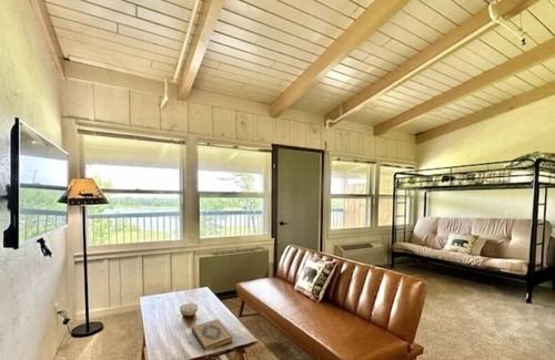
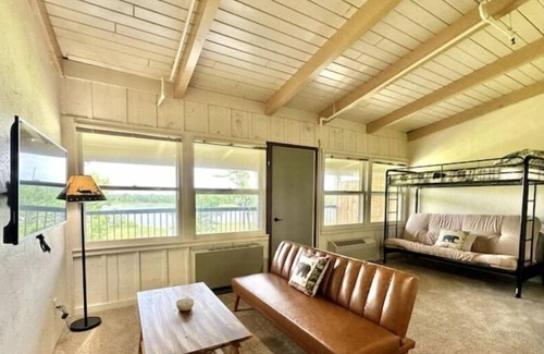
- hardback book [191,318,233,351]
